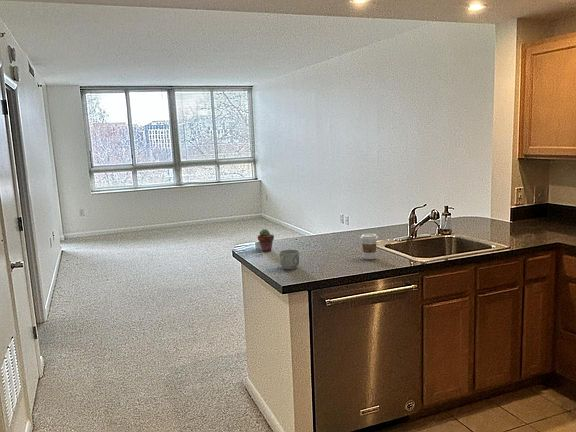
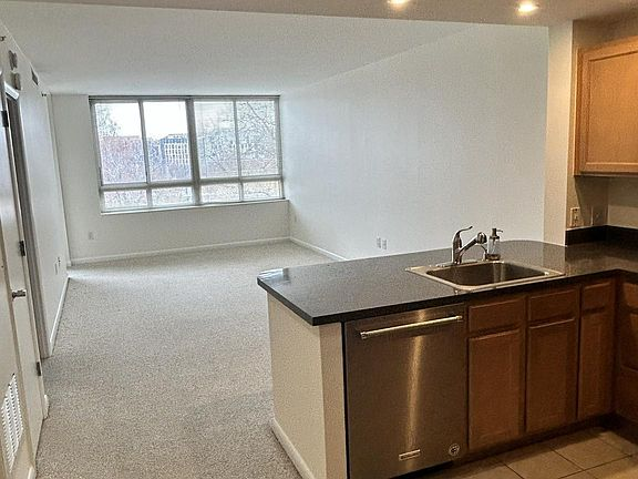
- coffee cup [359,233,379,260]
- potted succulent [257,228,275,253]
- mug [278,249,300,270]
